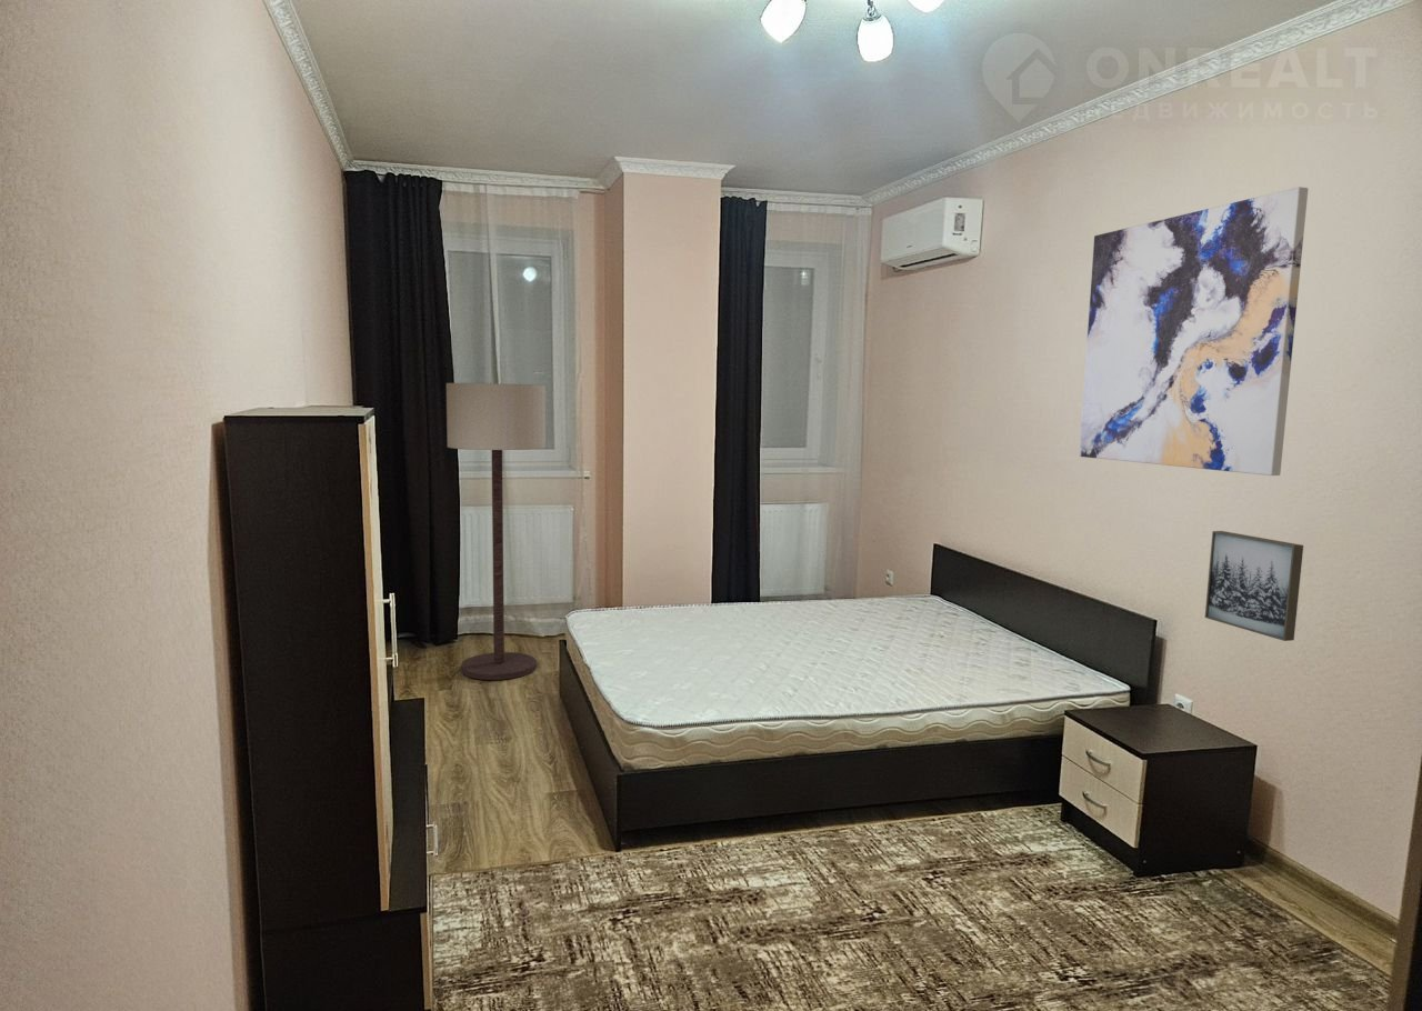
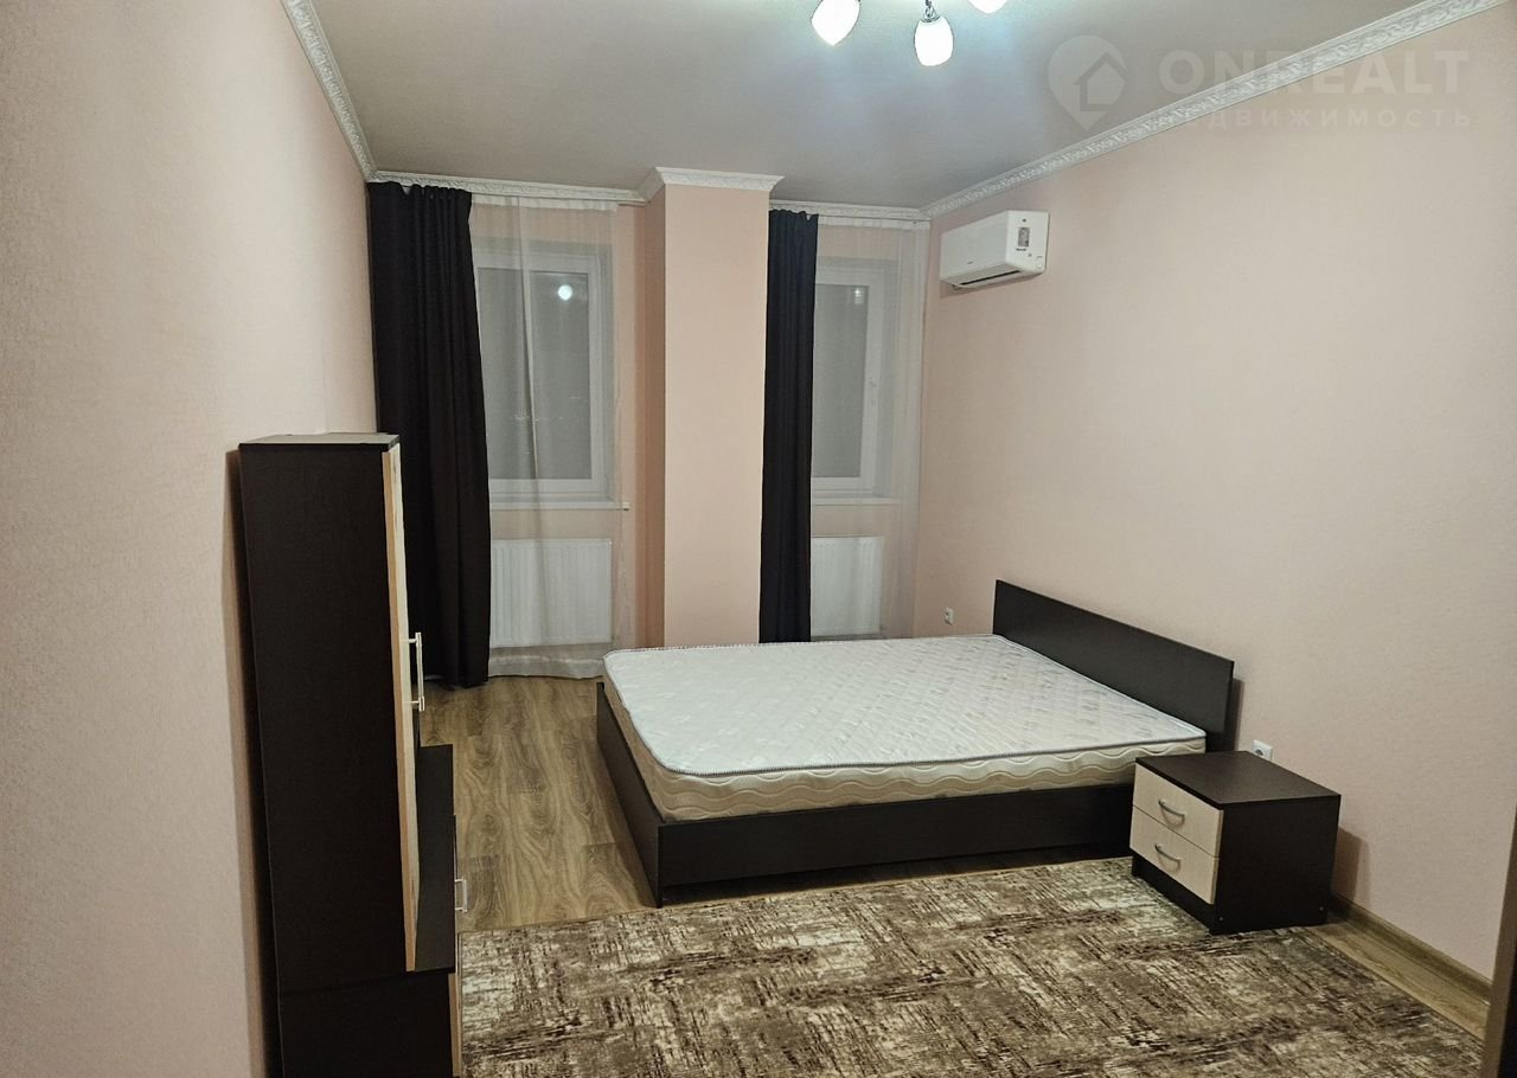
- wall art [1078,186,1309,477]
- wall art [1204,530,1304,642]
- floor lamp [445,382,547,681]
